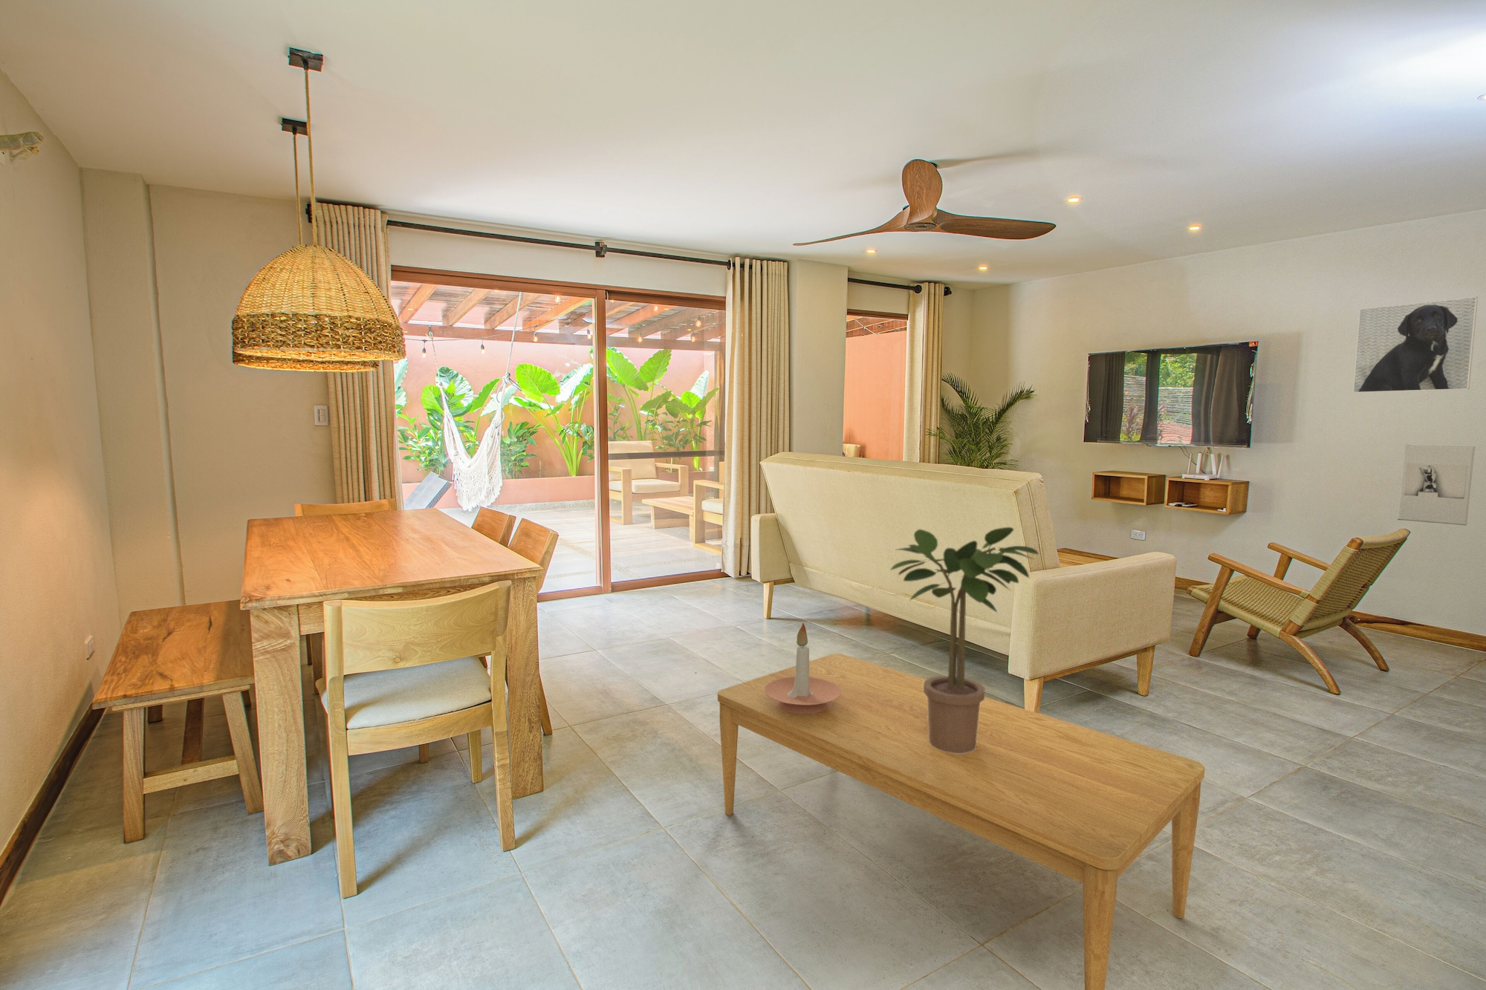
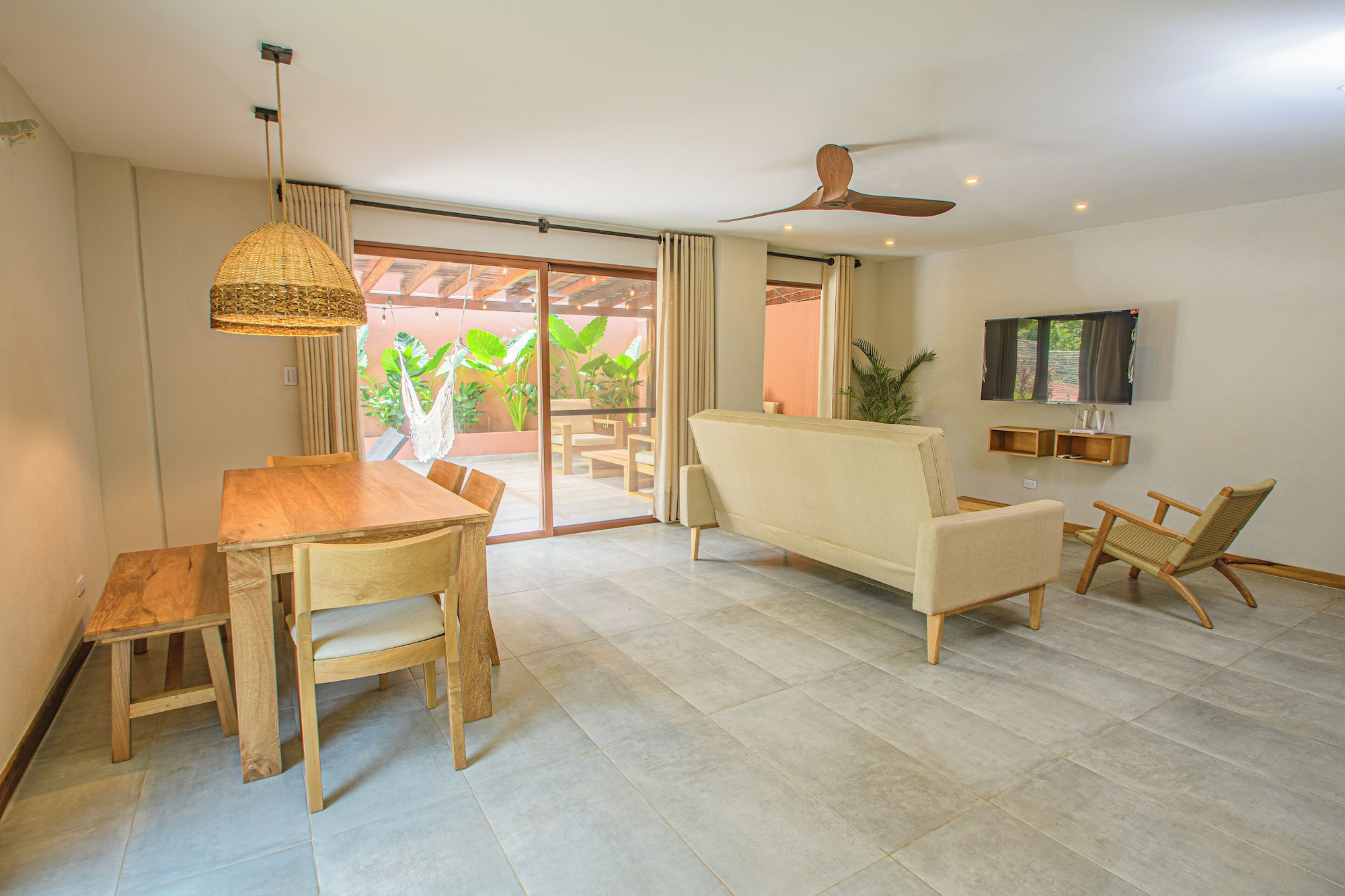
- potted plant [889,527,1040,754]
- candle holder [765,622,841,714]
- coffee table [717,653,1205,990]
- wall sculpture [1397,444,1476,527]
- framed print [1352,296,1478,393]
